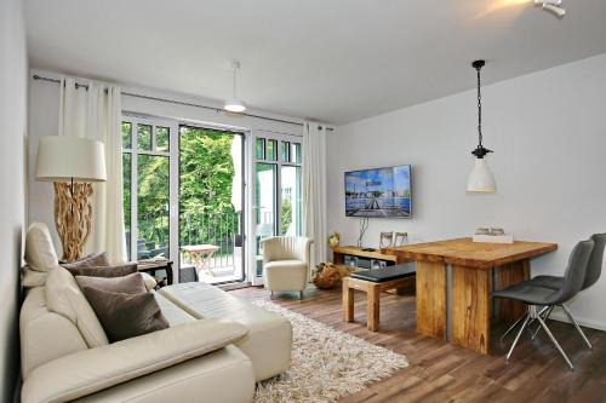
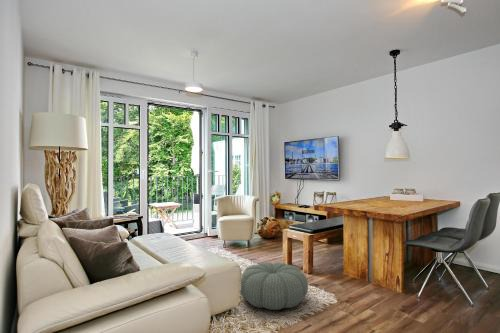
+ pouf [239,261,309,311]
